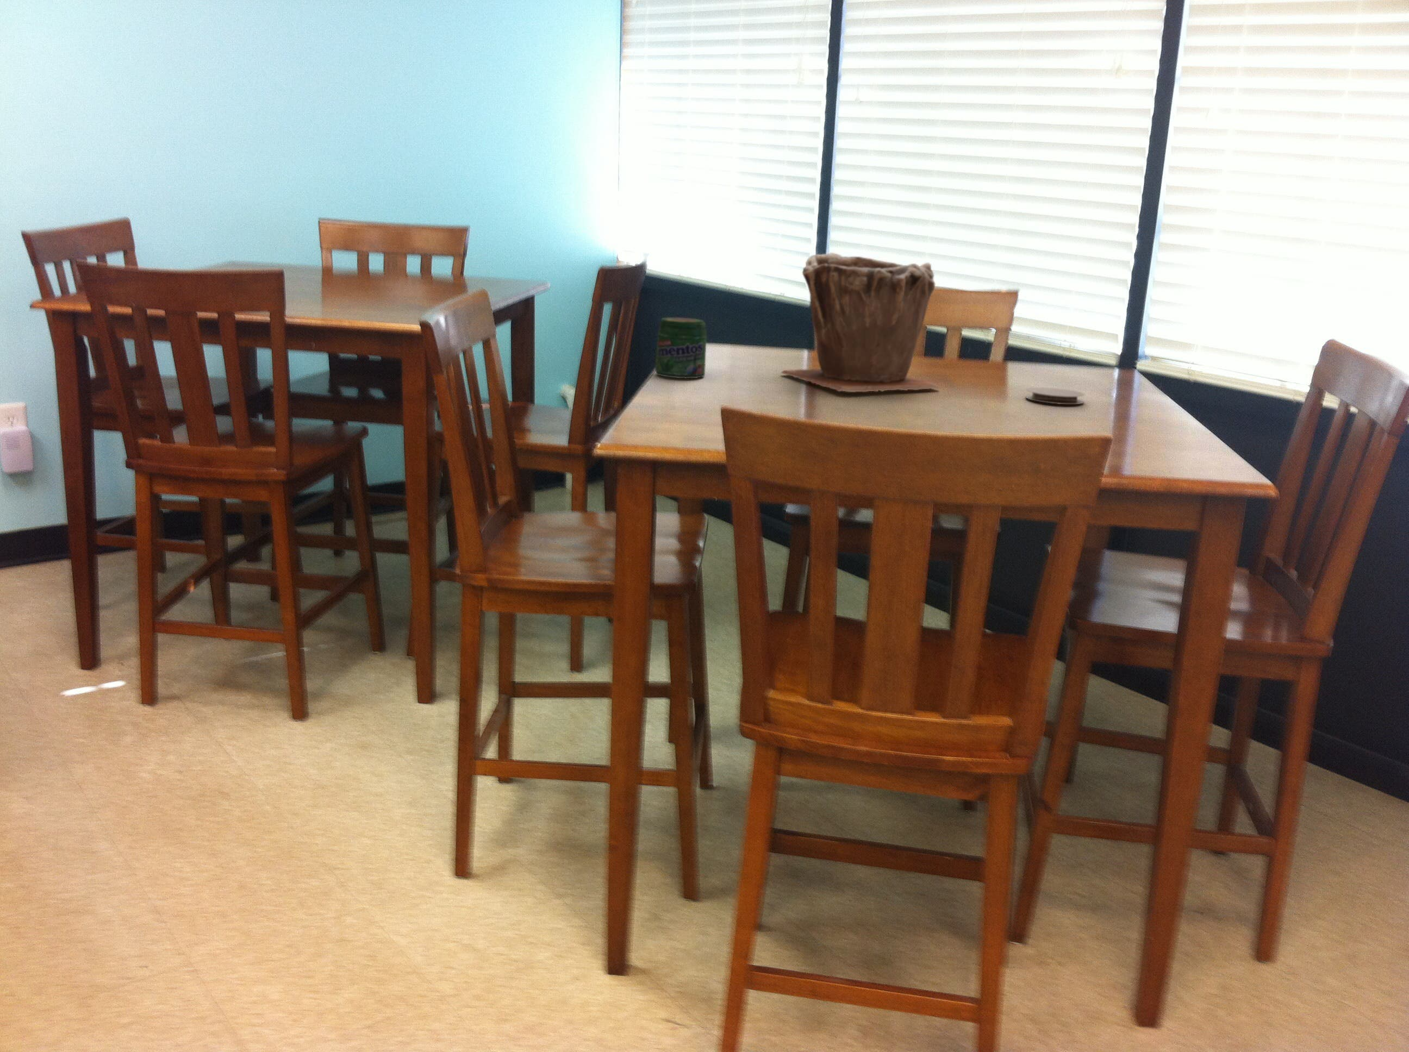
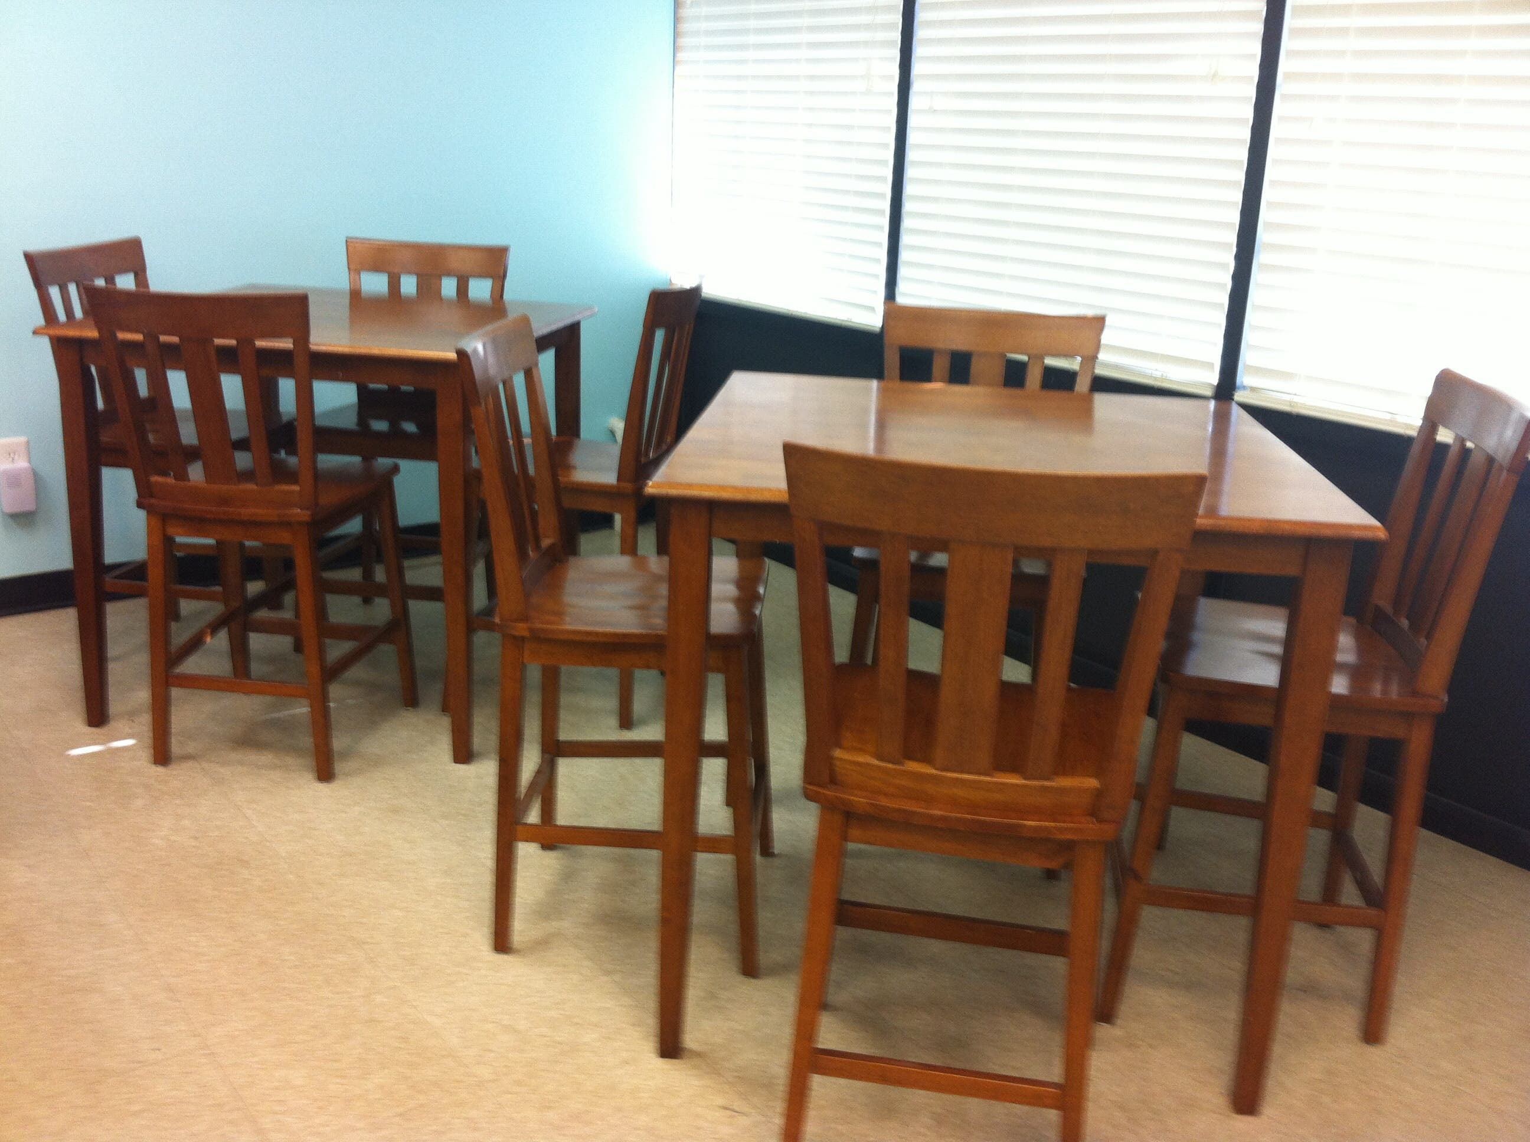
- coaster [1024,387,1085,404]
- jar [654,317,707,379]
- plant pot [780,252,939,392]
